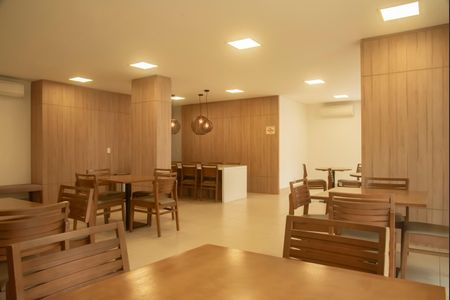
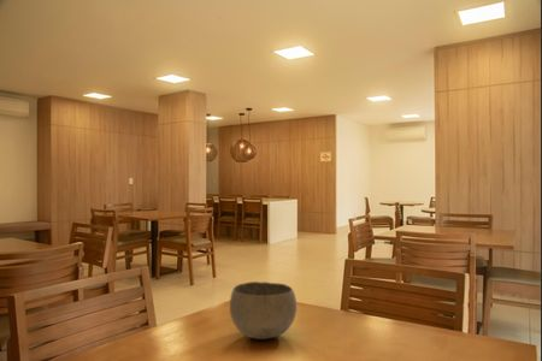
+ bowl [229,280,297,341]
